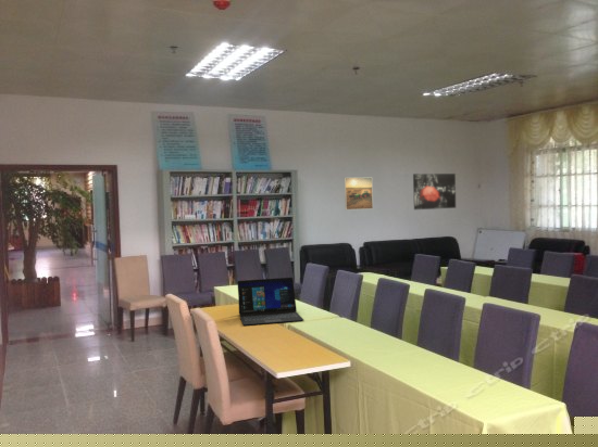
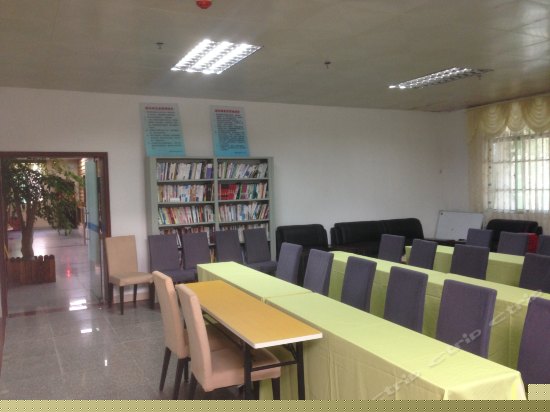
- wall art [412,173,457,210]
- laptop [236,277,304,327]
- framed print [344,177,374,210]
